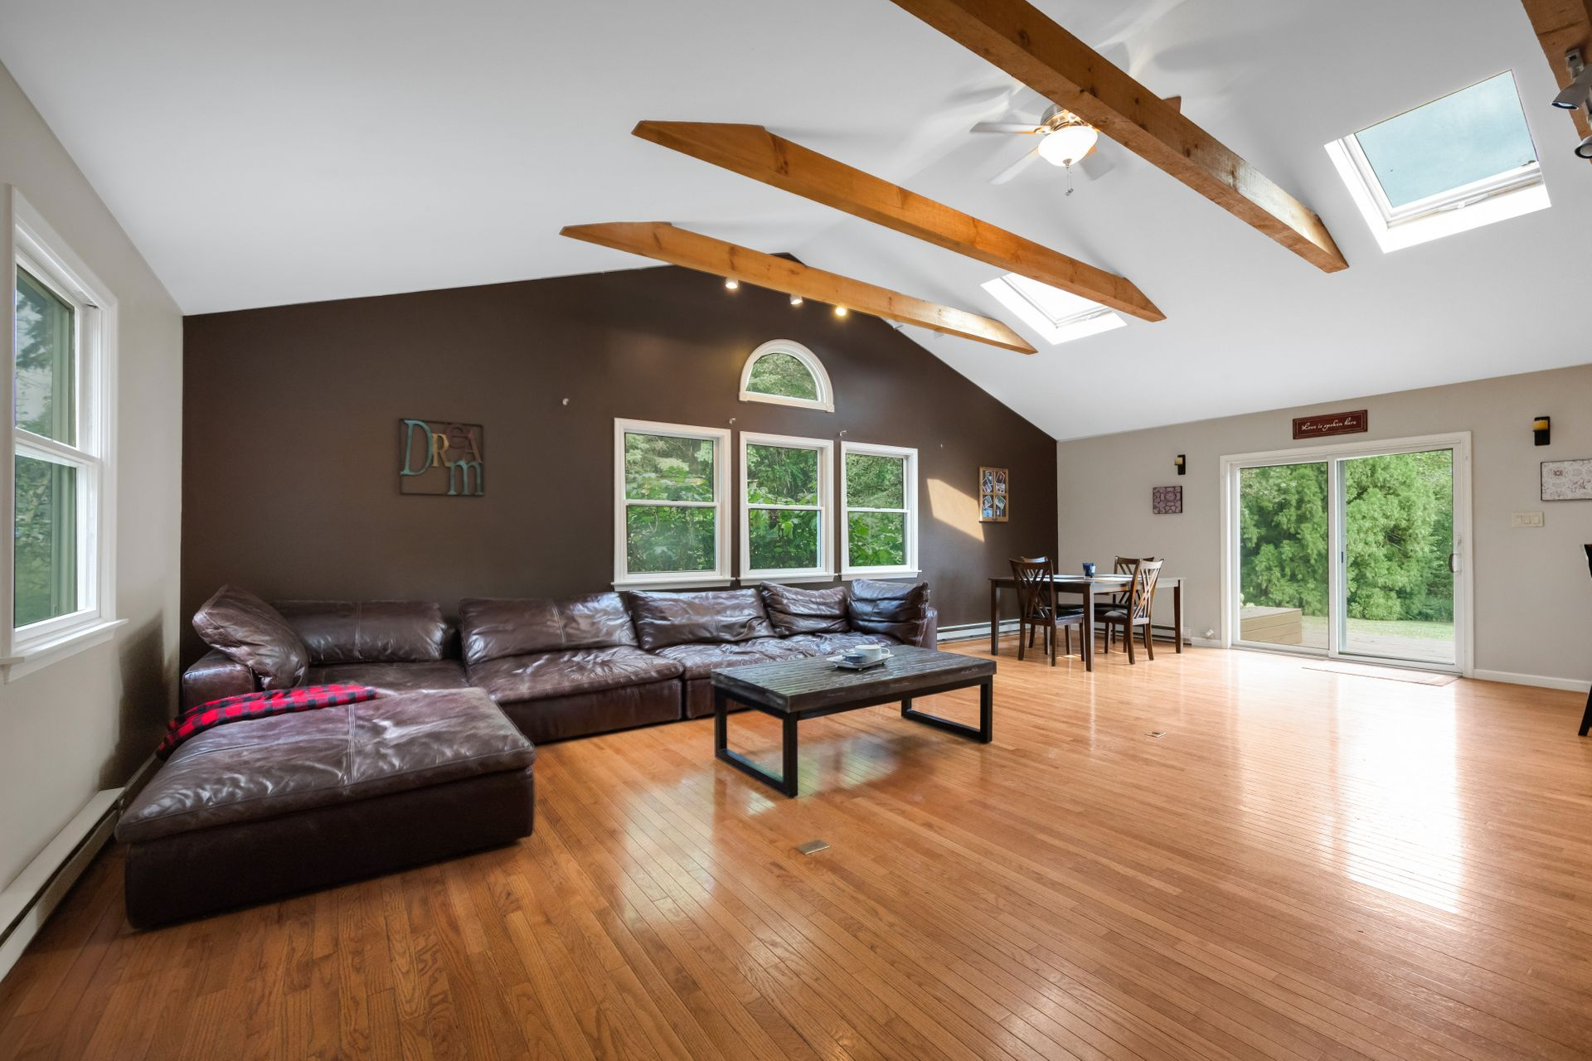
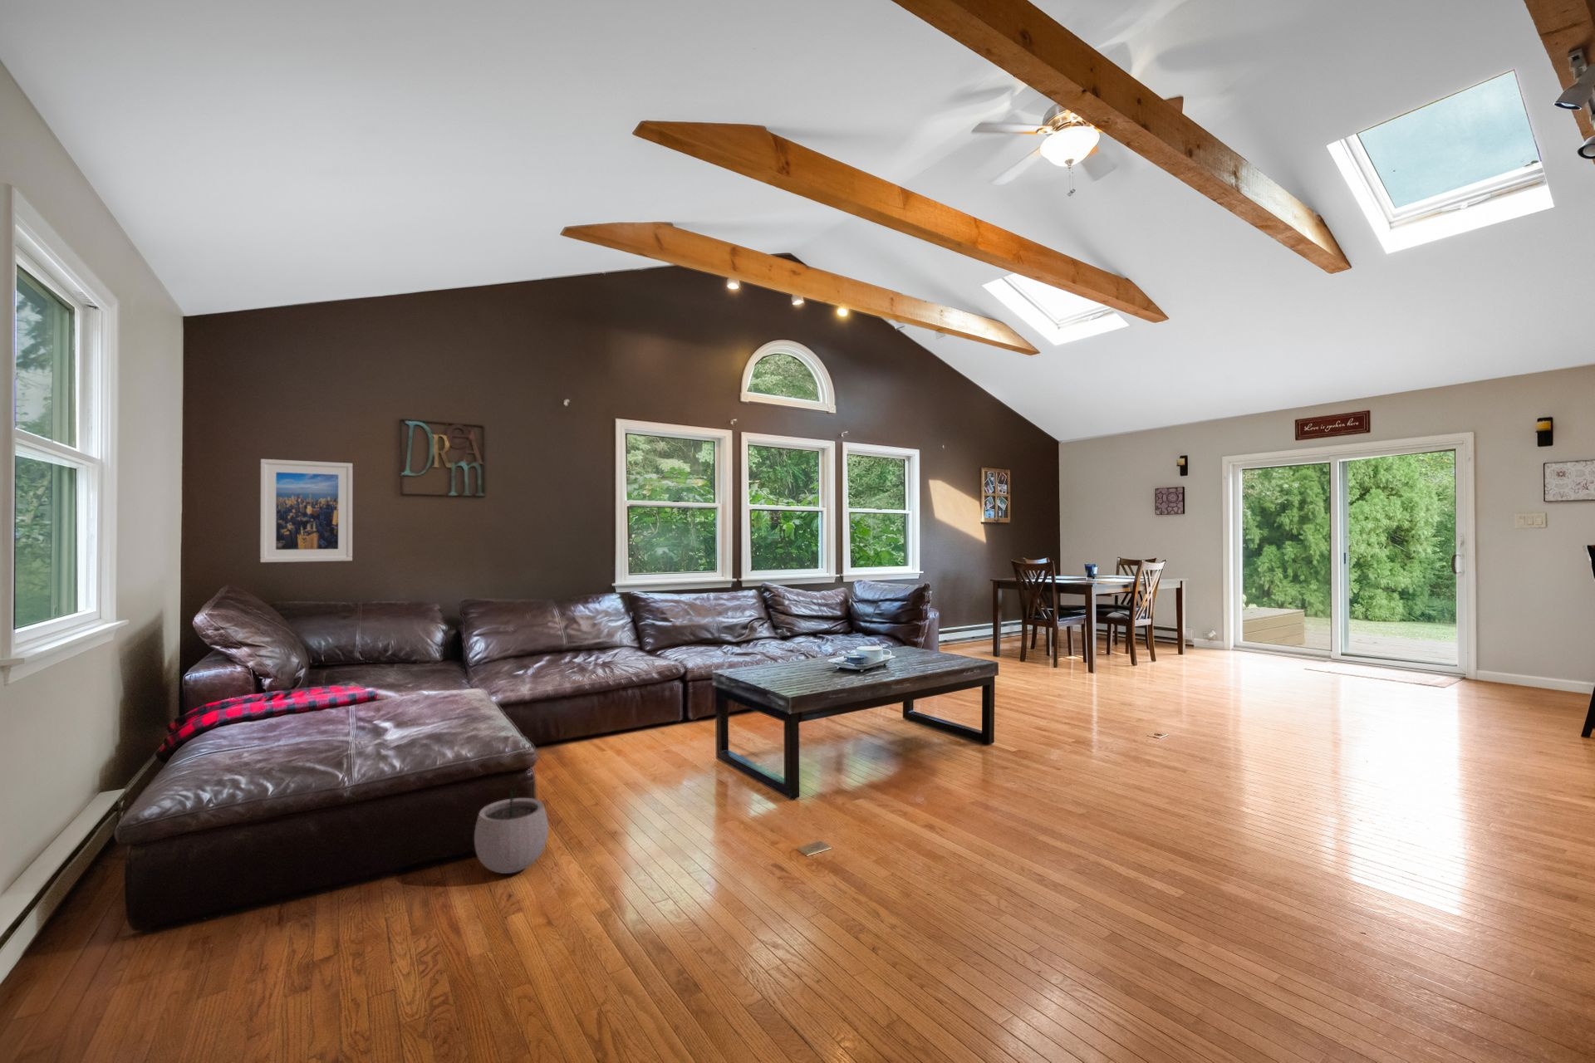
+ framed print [259,458,352,564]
+ plant pot [474,781,549,874]
